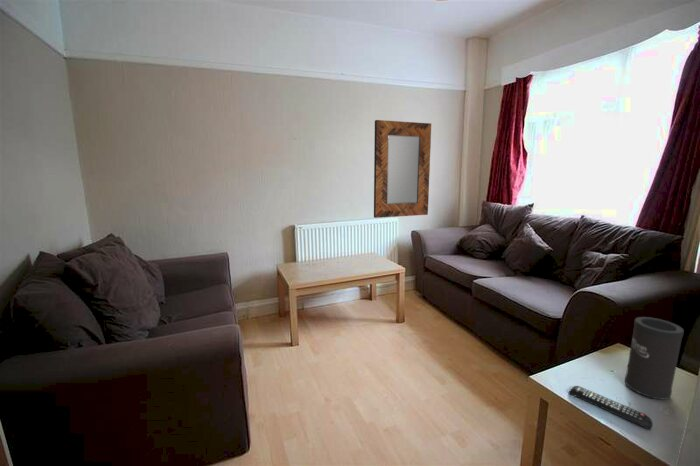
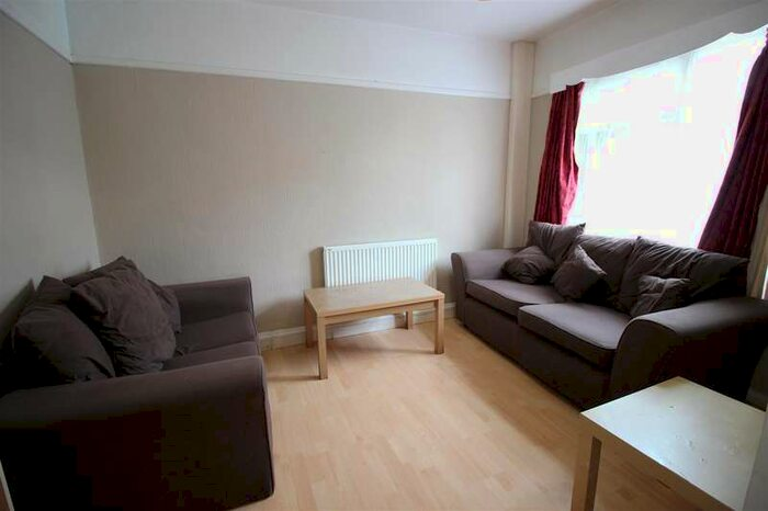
- speaker [624,316,685,400]
- remote control [567,385,654,431]
- home mirror [373,119,432,219]
